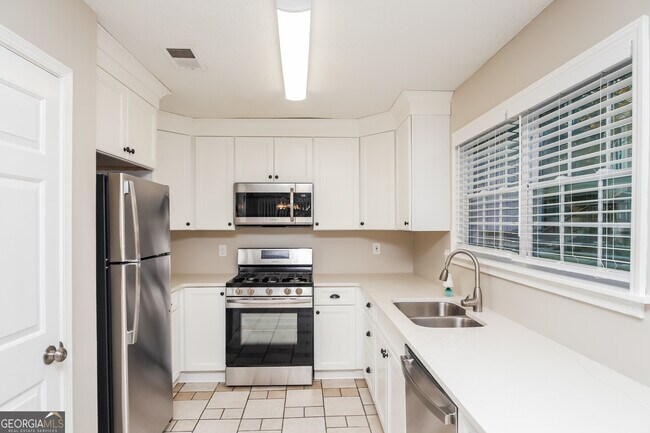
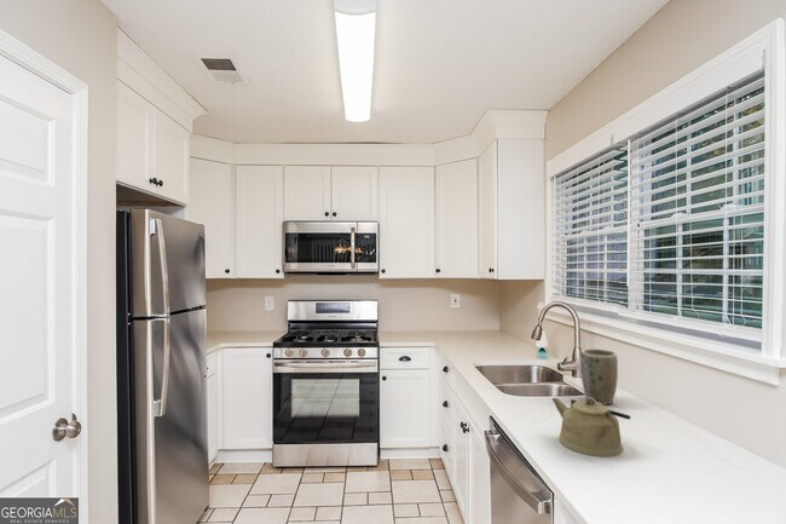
+ plant pot [580,347,619,405]
+ kettle [551,397,631,457]
